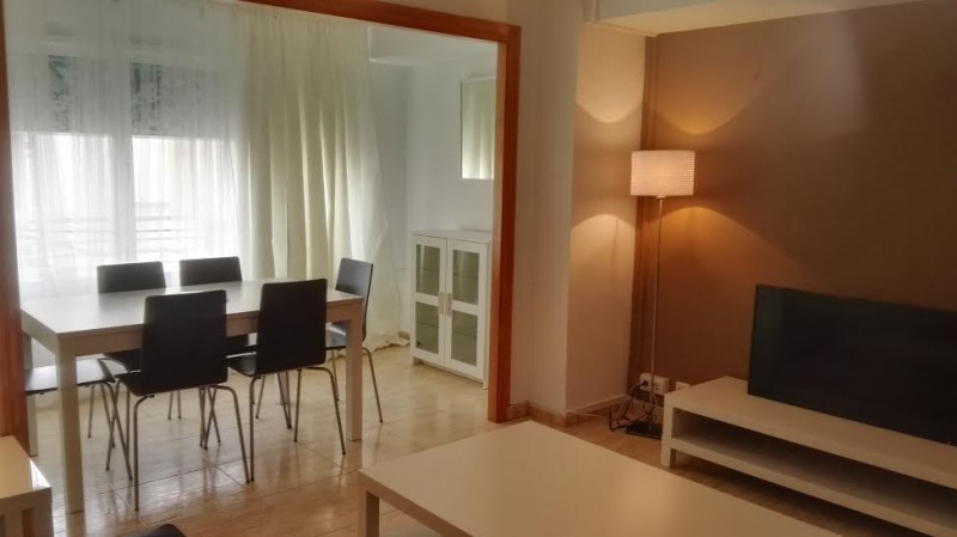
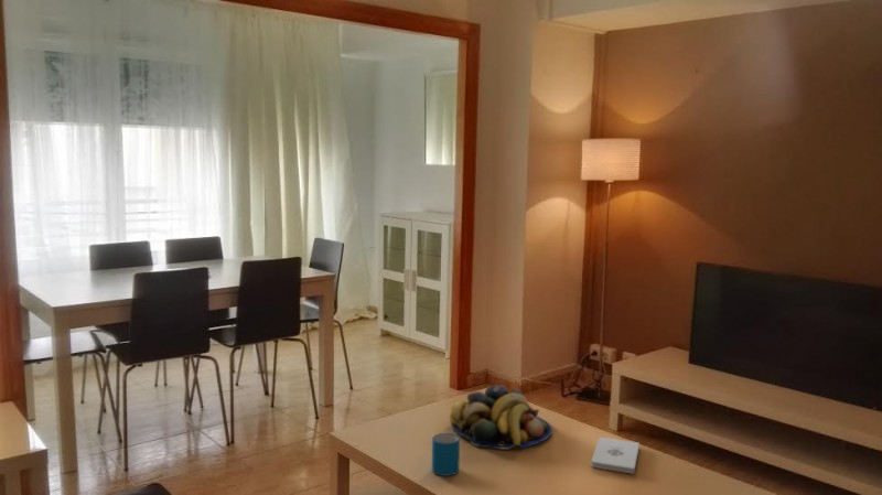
+ notepad [590,437,641,475]
+ mug [431,432,461,477]
+ fruit bowl [449,384,553,451]
